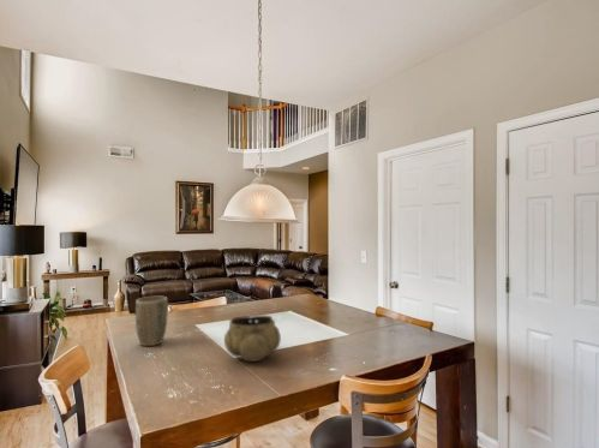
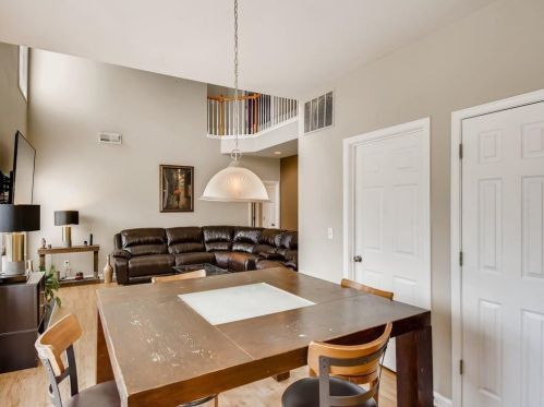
- plant pot [134,295,169,347]
- decorative bowl [223,315,282,363]
